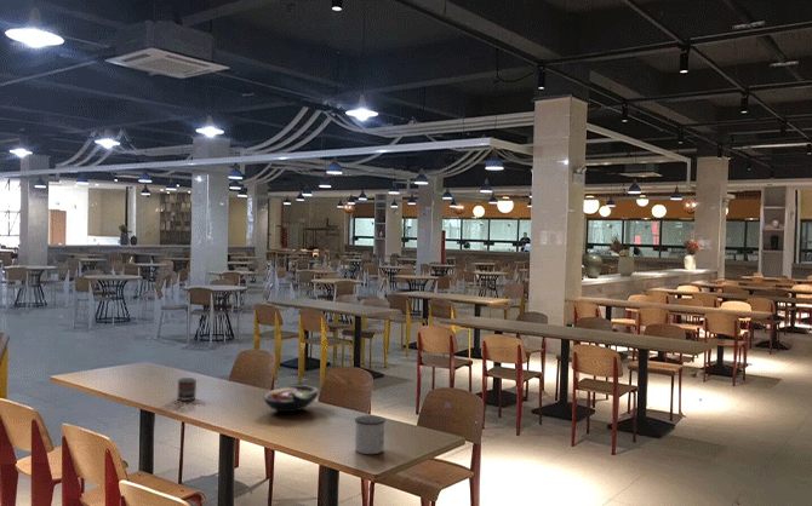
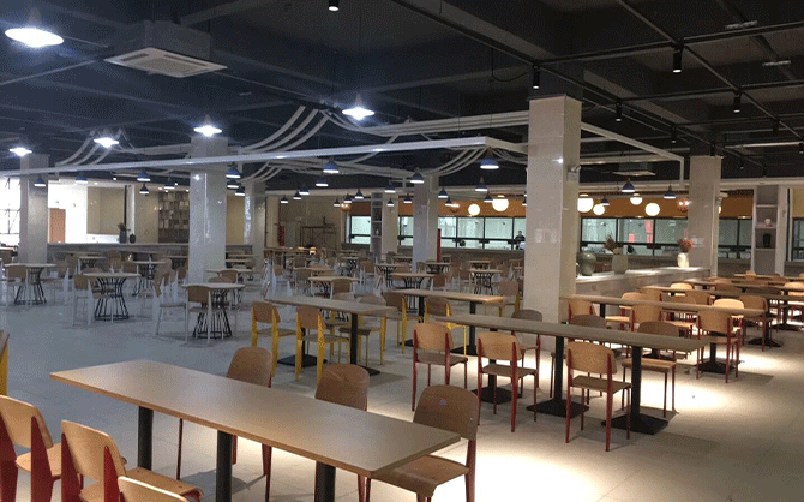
- cup [176,376,198,402]
- mug [354,414,387,455]
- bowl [263,384,320,413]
